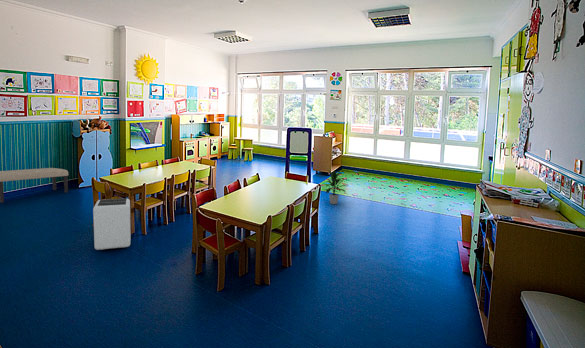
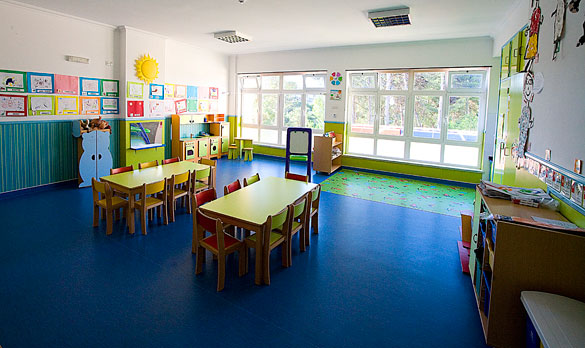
- air purifier [92,198,132,251]
- indoor plant [323,169,349,205]
- bench [0,167,69,204]
